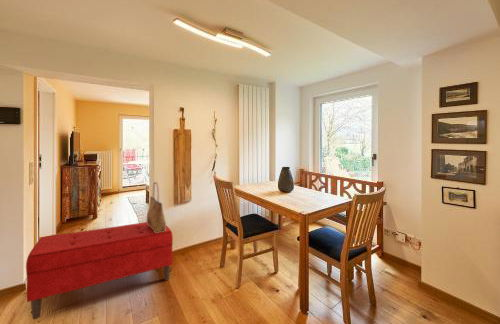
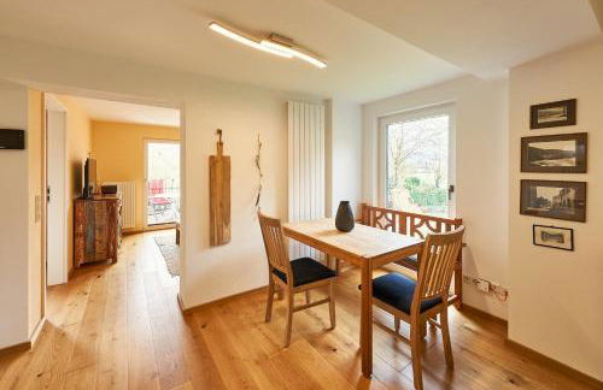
- bench [25,221,174,320]
- tote bag [146,181,167,233]
